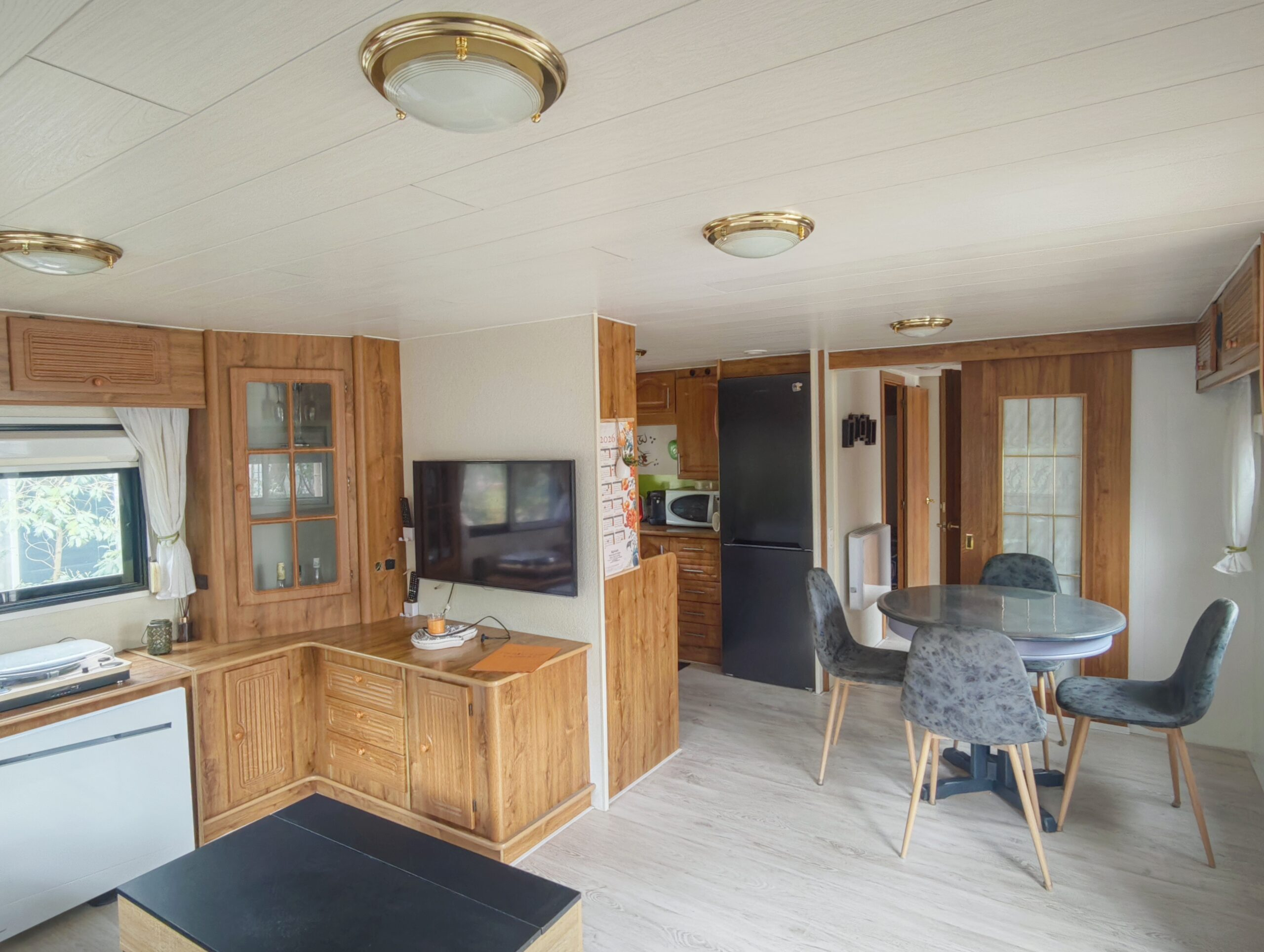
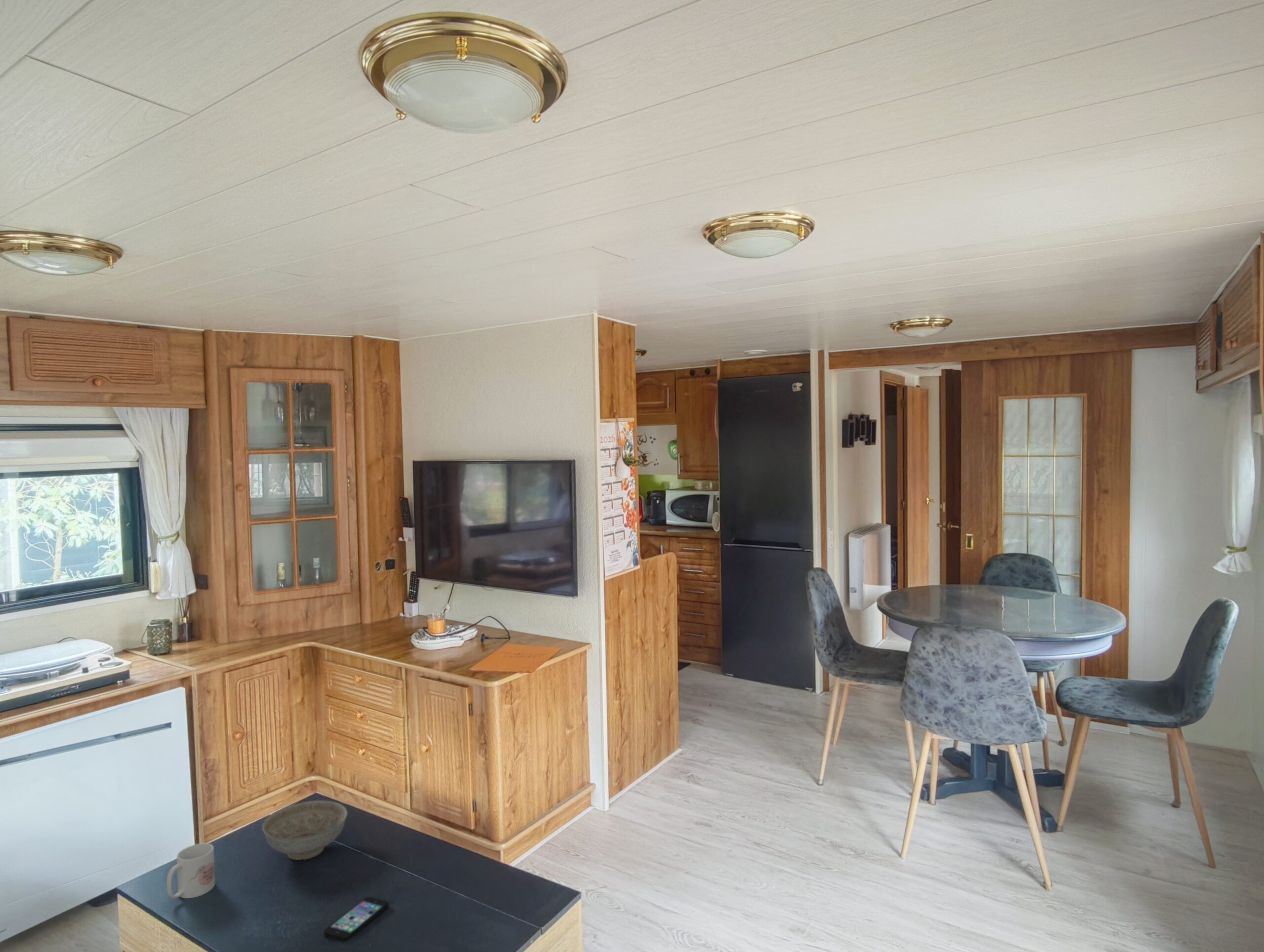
+ mug [166,843,215,899]
+ decorative bowl [262,800,348,861]
+ smartphone [323,896,389,942]
